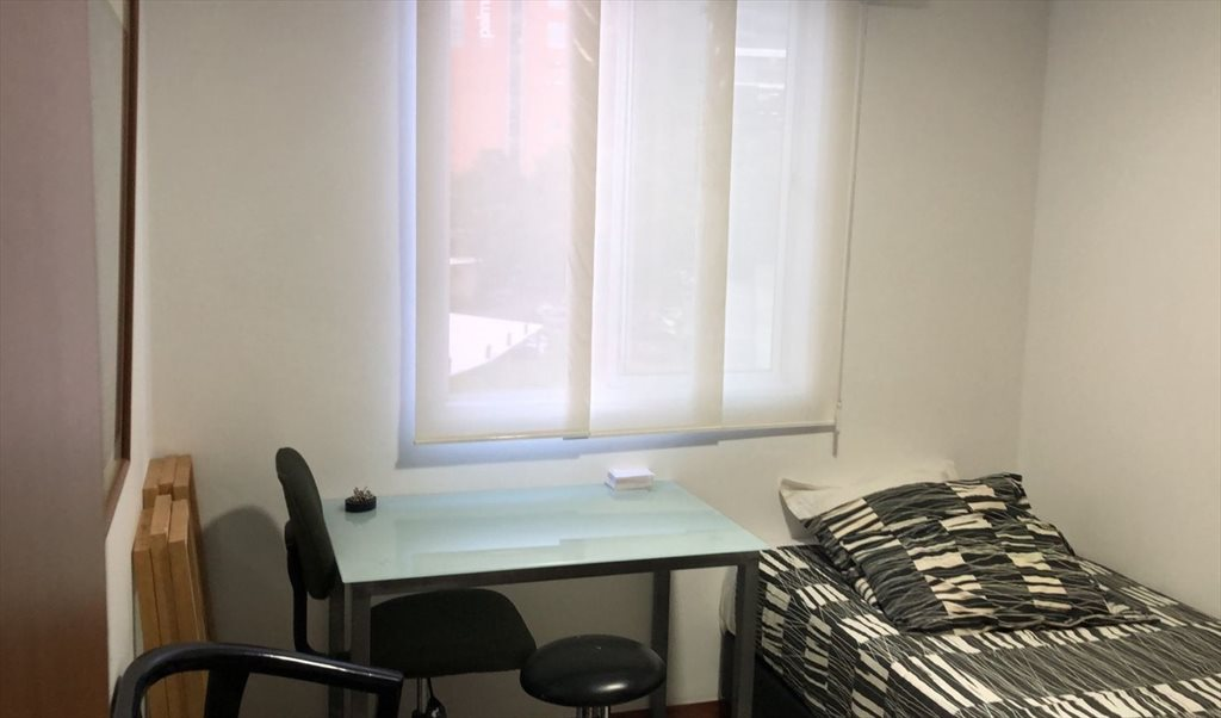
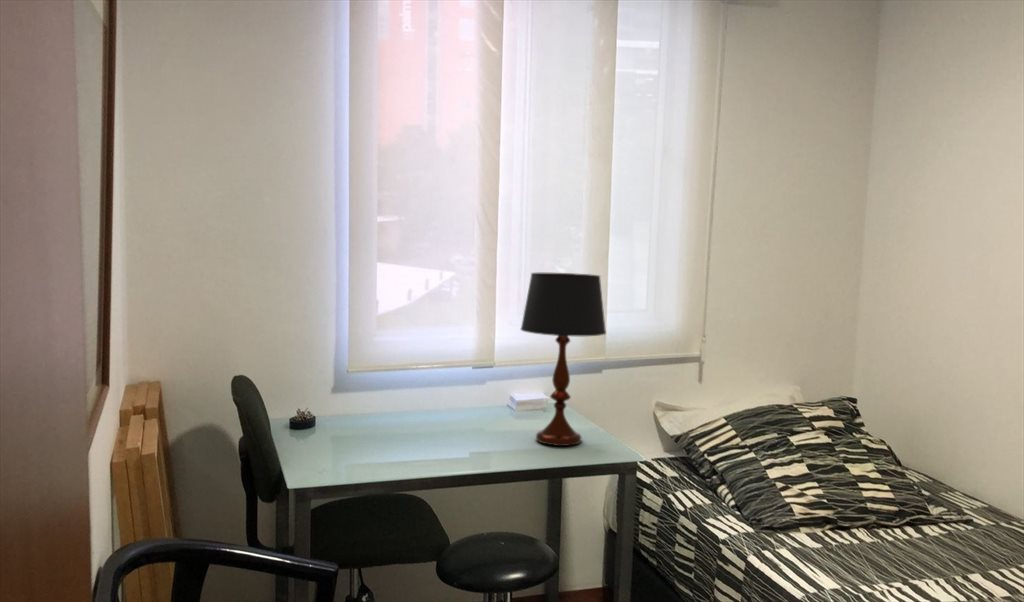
+ table lamp [519,272,607,447]
